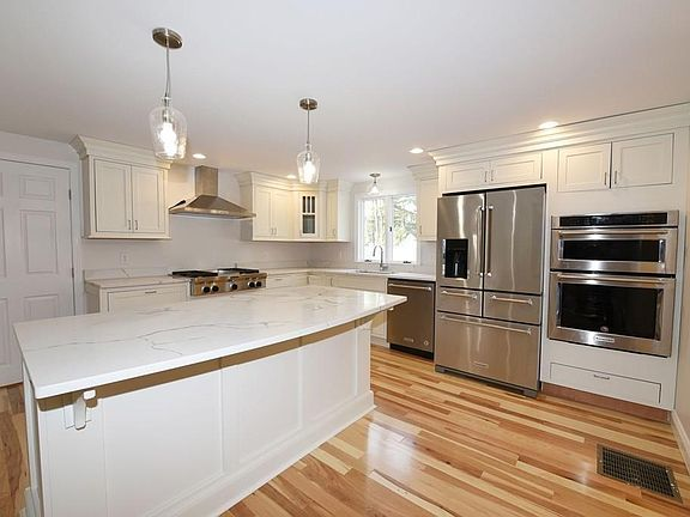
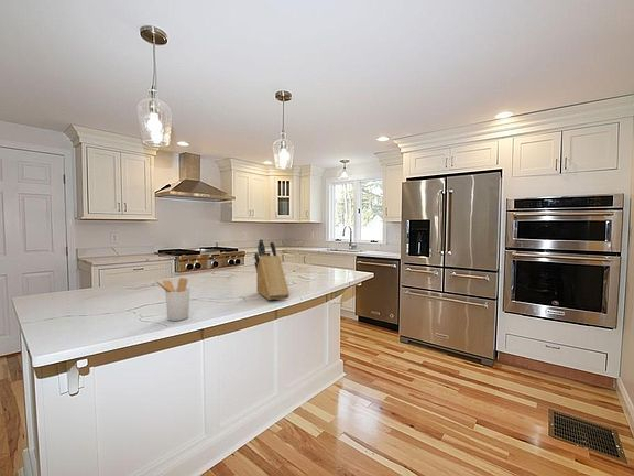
+ knife block [253,238,291,301]
+ utensil holder [153,277,192,322]
